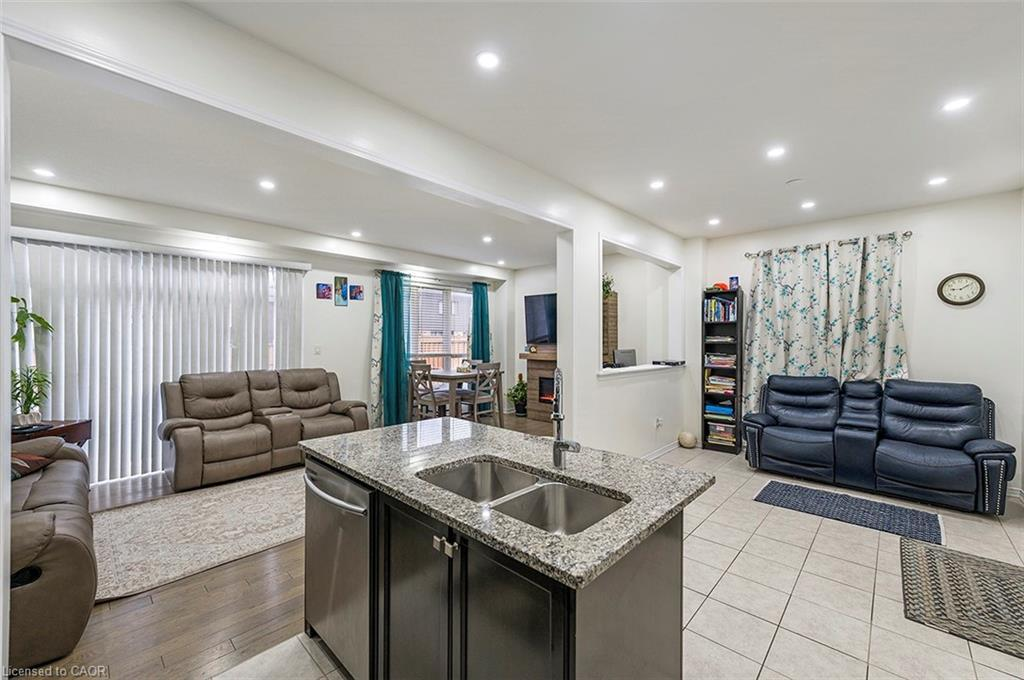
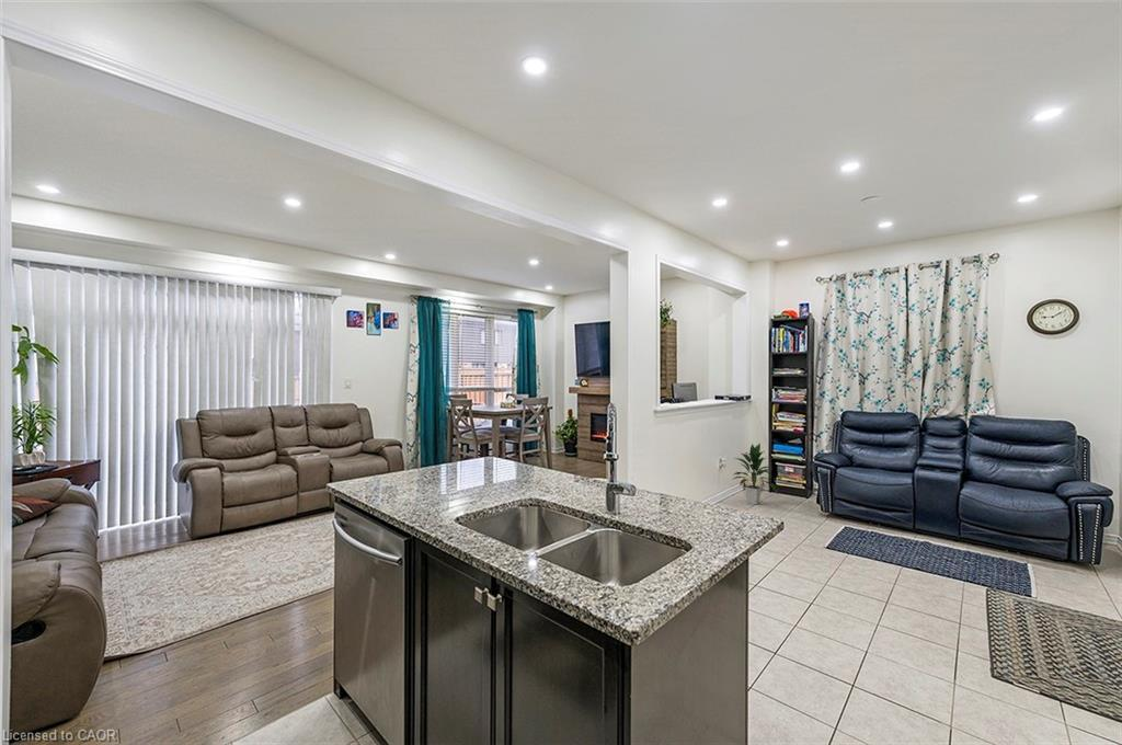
+ indoor plant [731,442,779,505]
